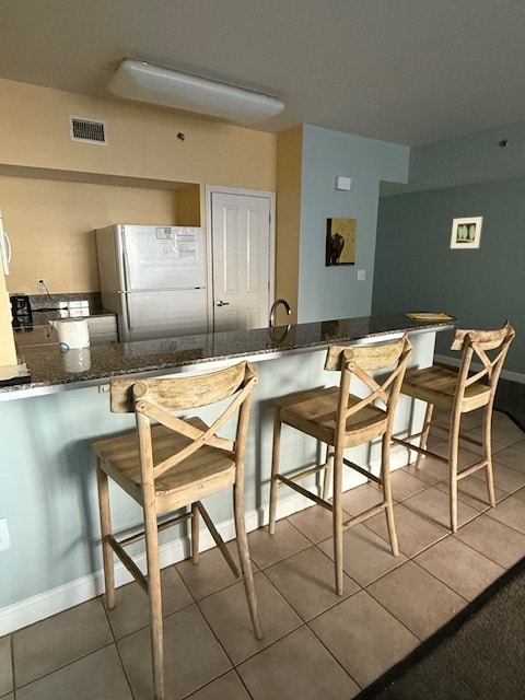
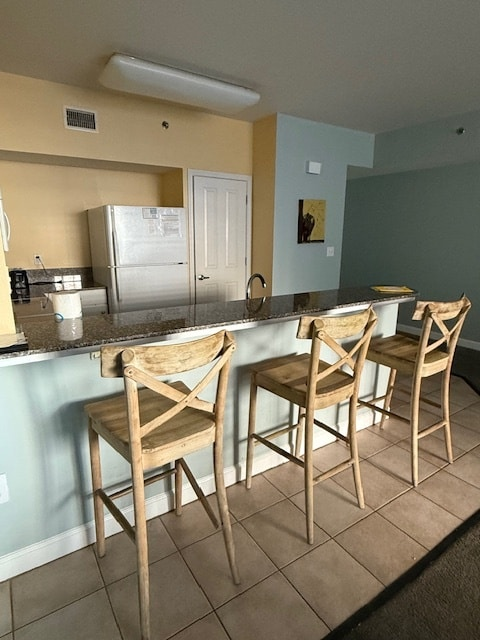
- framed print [450,215,483,249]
